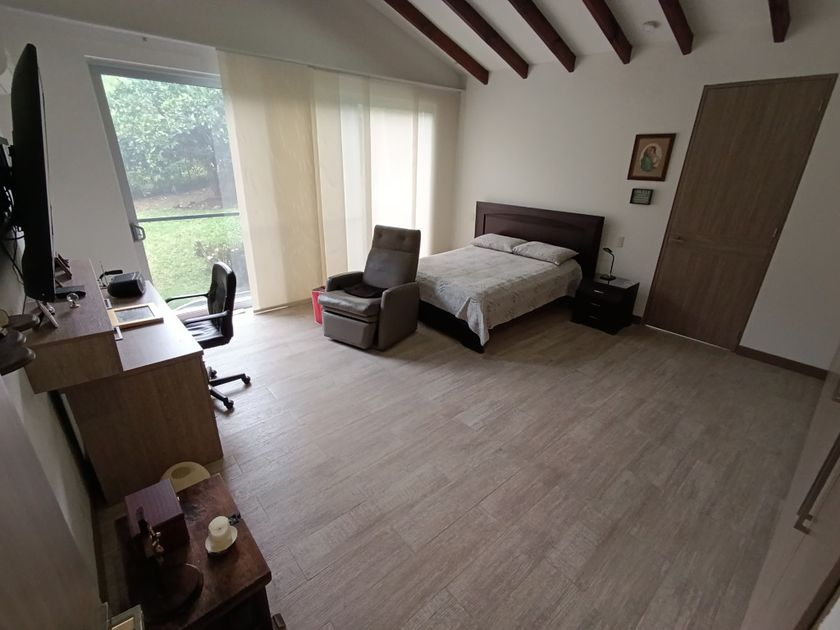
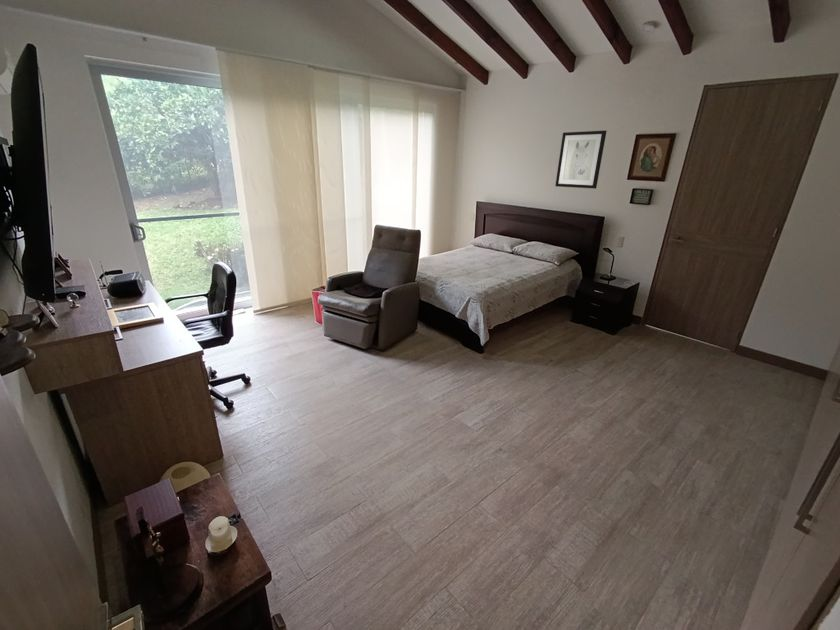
+ wall art [554,130,608,190]
